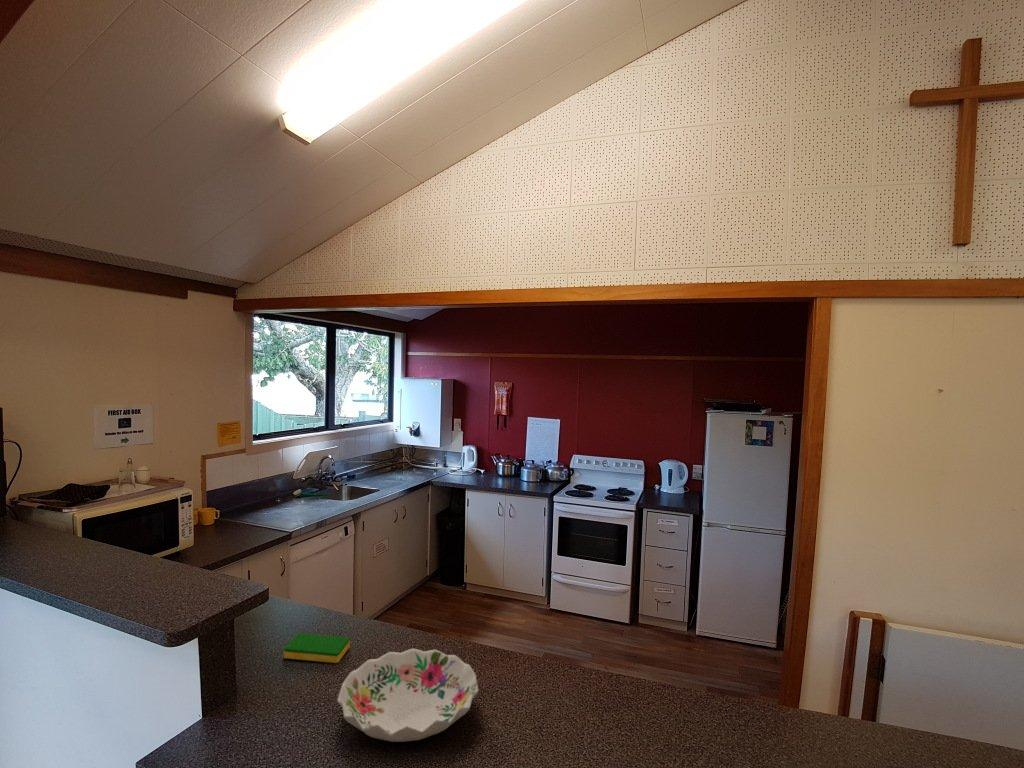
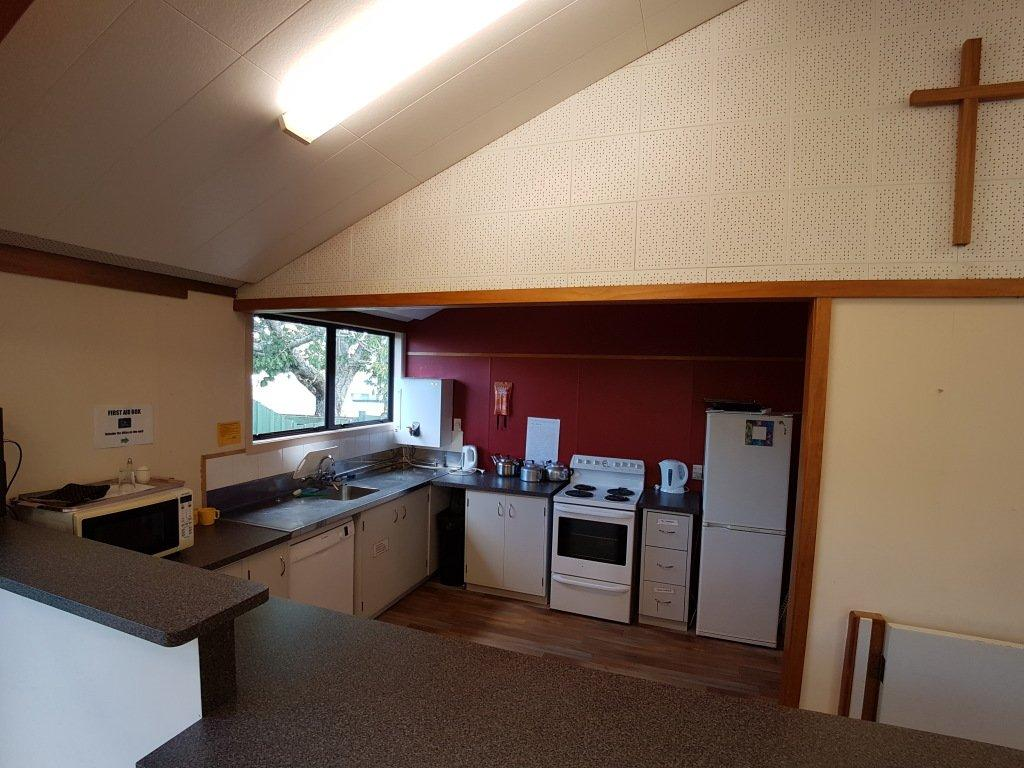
- decorative bowl [336,647,480,743]
- dish sponge [283,632,351,664]
